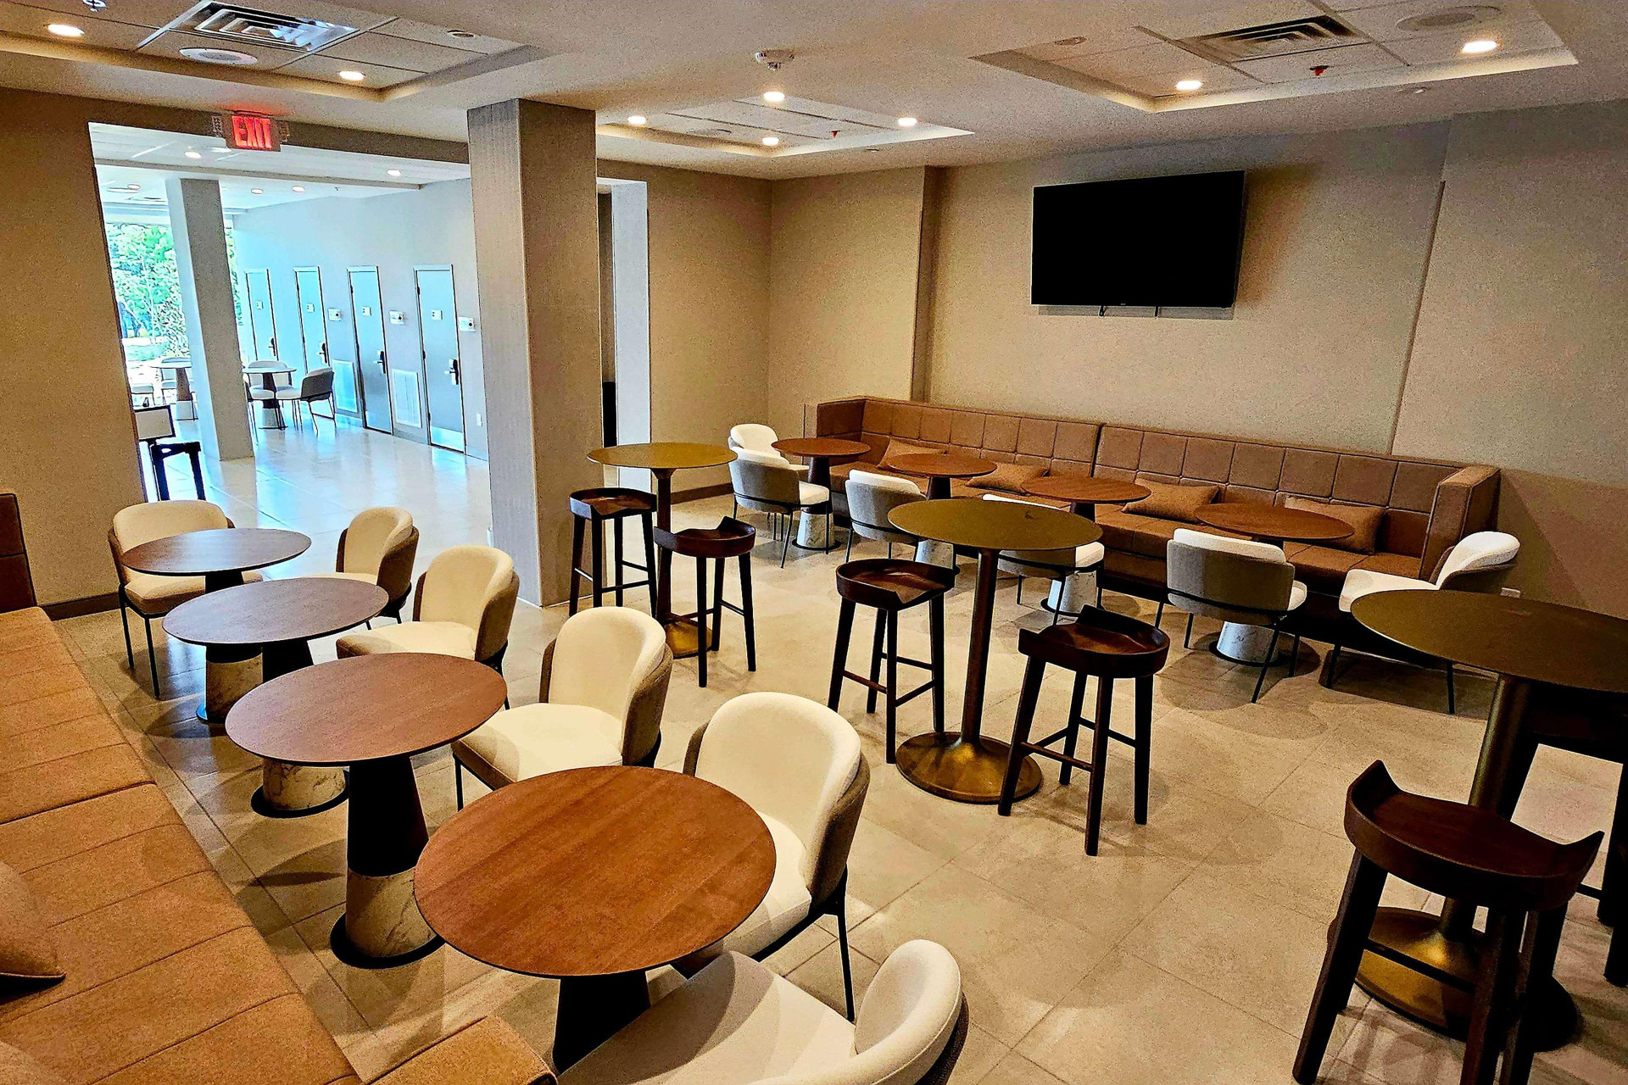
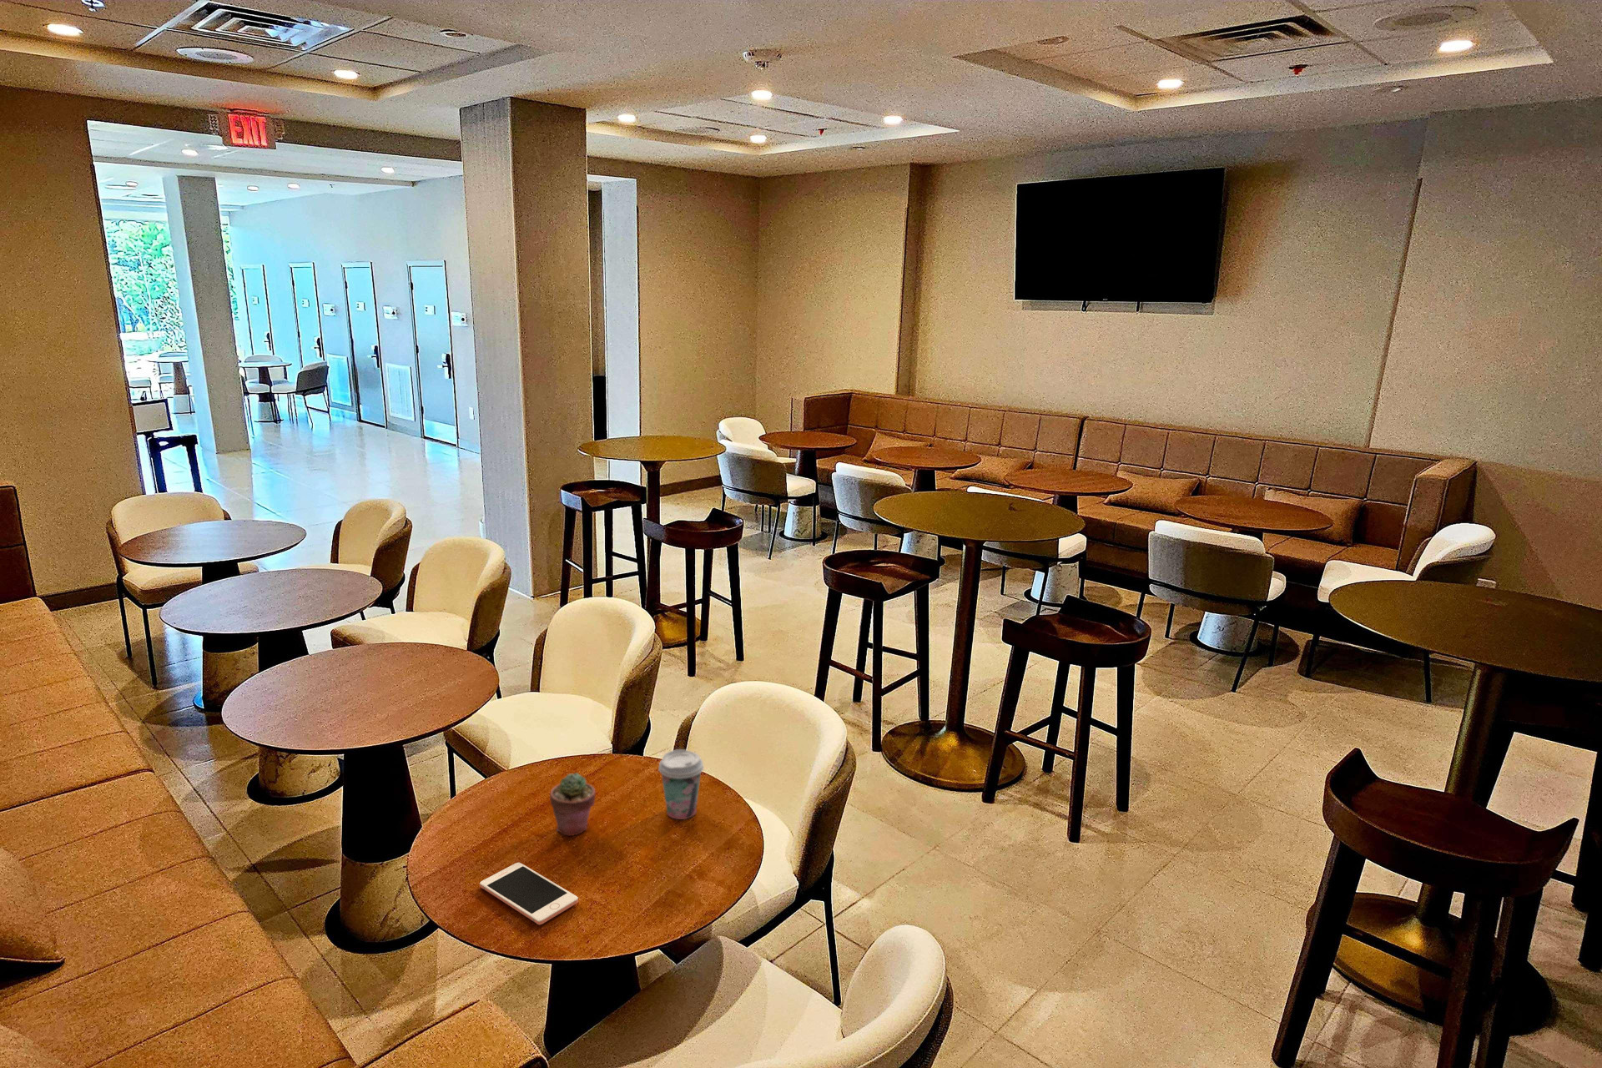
+ coffee cup [658,749,704,820]
+ cell phone [479,862,579,925]
+ potted succulent [549,771,596,837]
